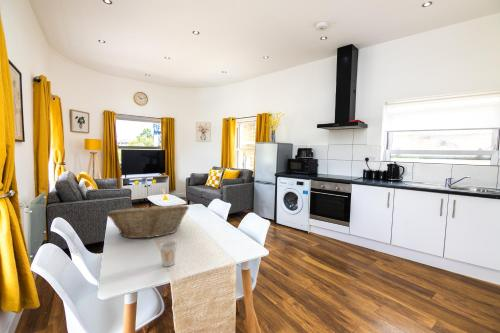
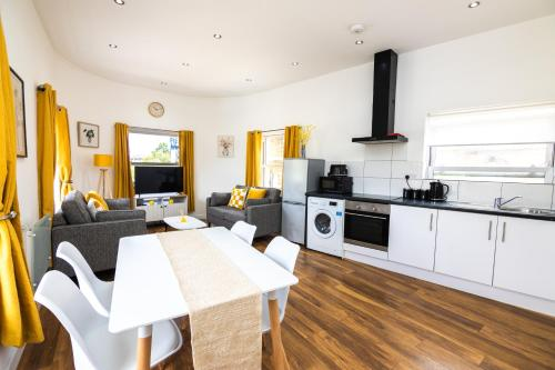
- fruit basket [105,203,190,239]
- cup [159,240,178,267]
